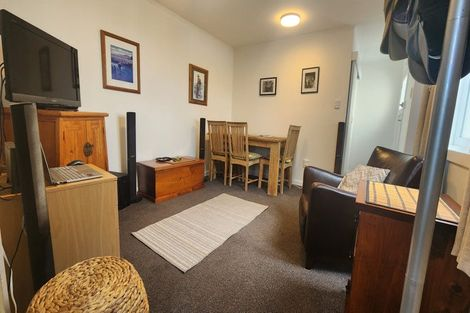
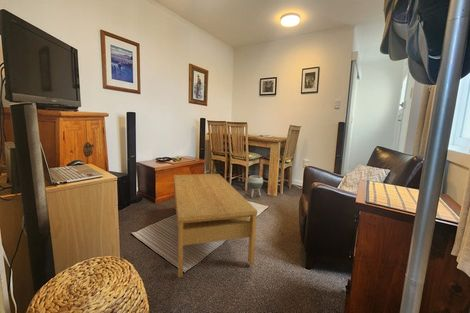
+ planter [246,174,264,198]
+ coffee table [173,173,258,278]
